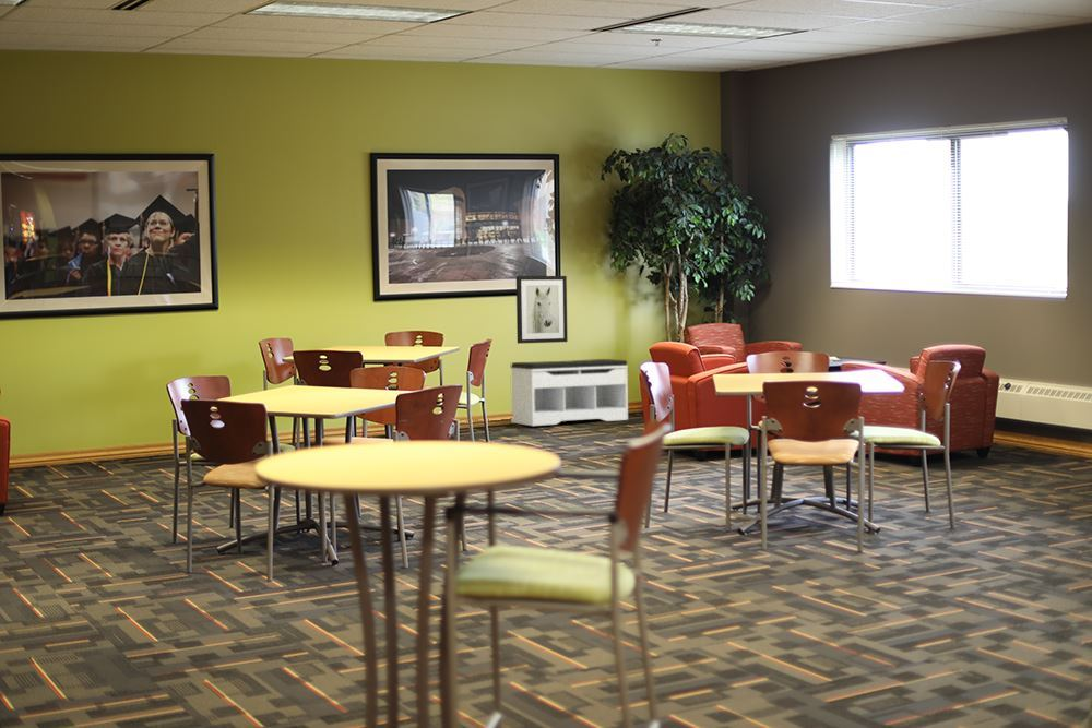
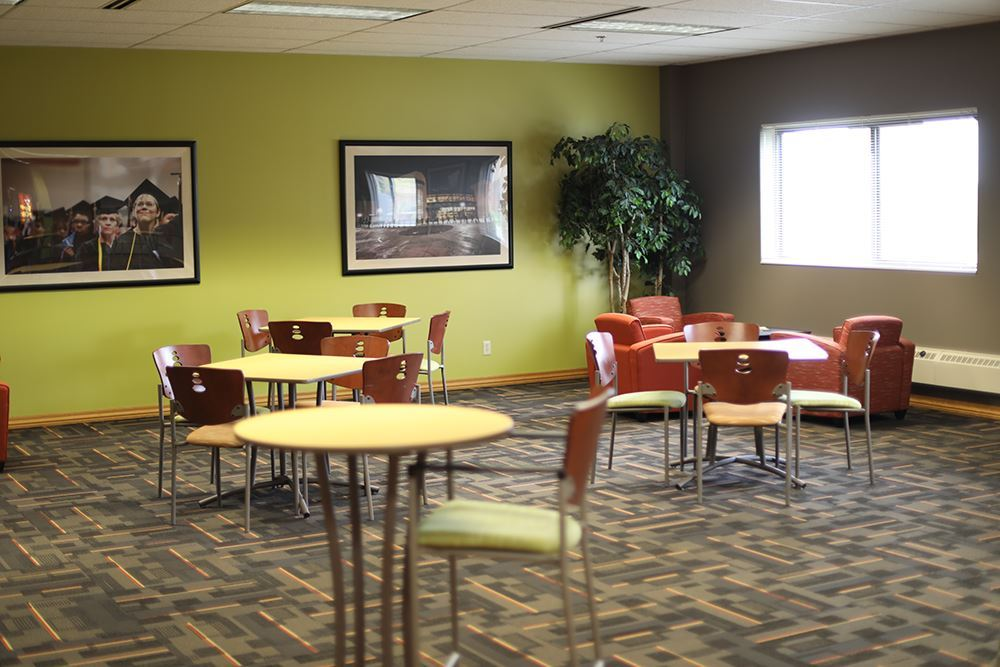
- bench [510,358,629,427]
- wall art [515,275,569,345]
